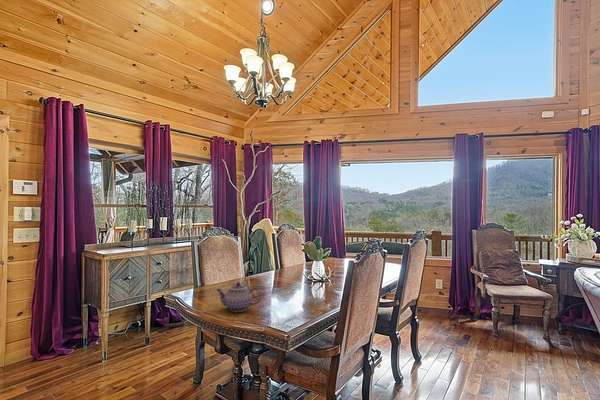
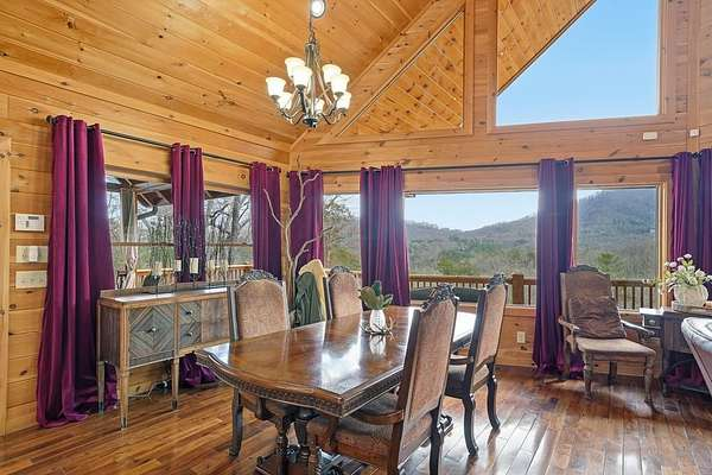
- teapot [215,281,262,313]
